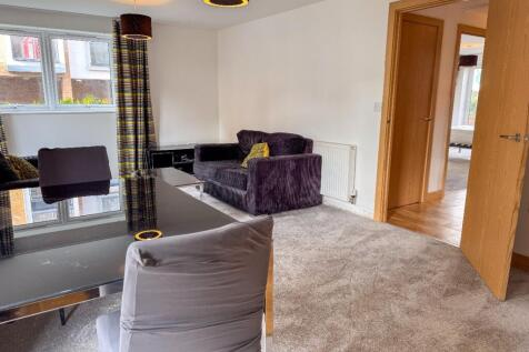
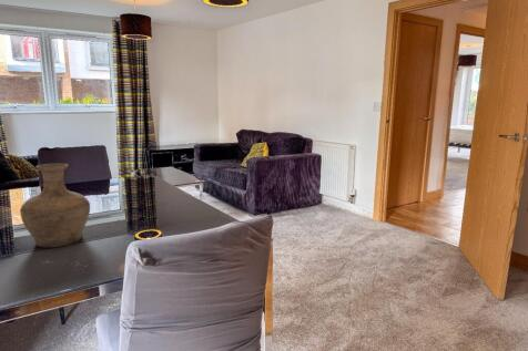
+ vase [19,163,91,249]
